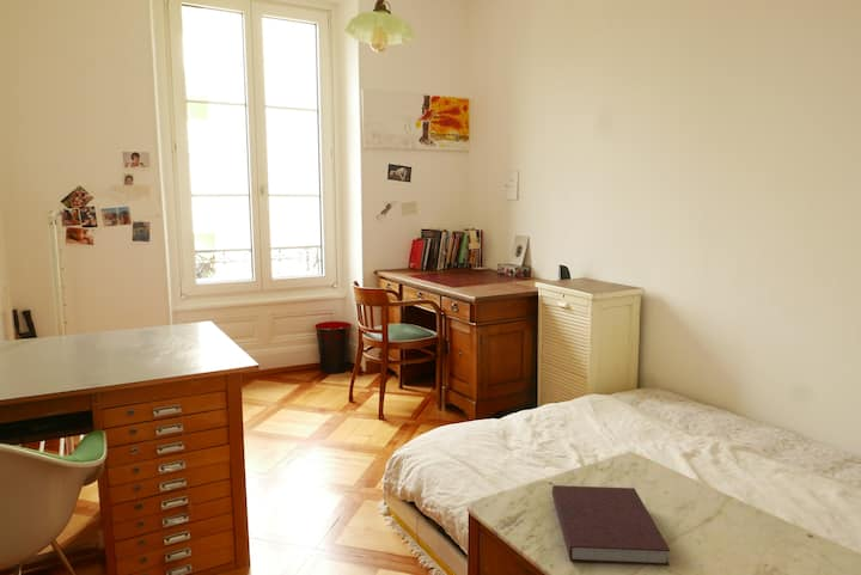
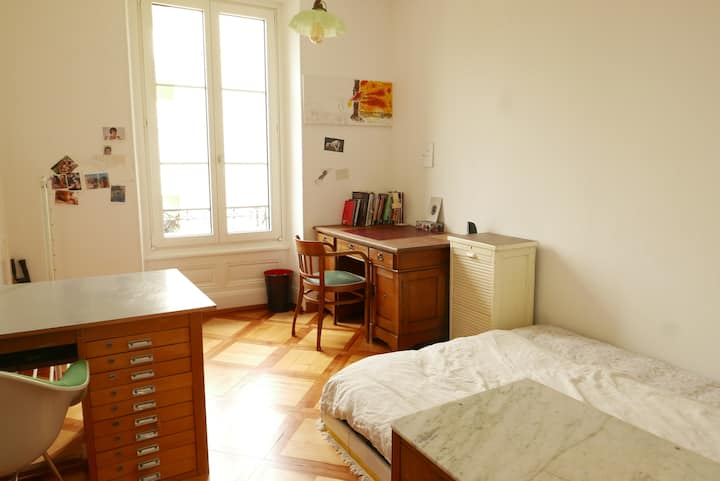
- notebook [551,484,671,567]
